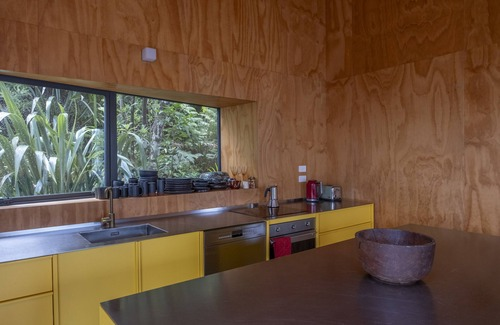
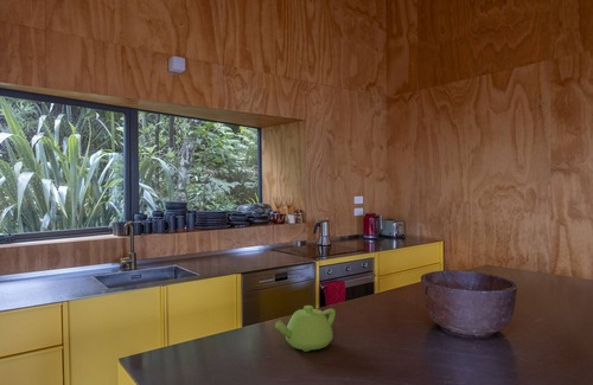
+ teapot [274,304,337,353]
